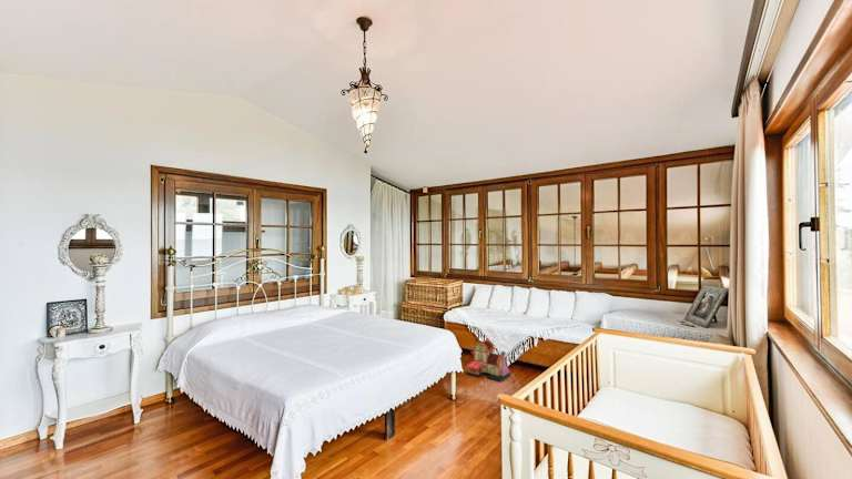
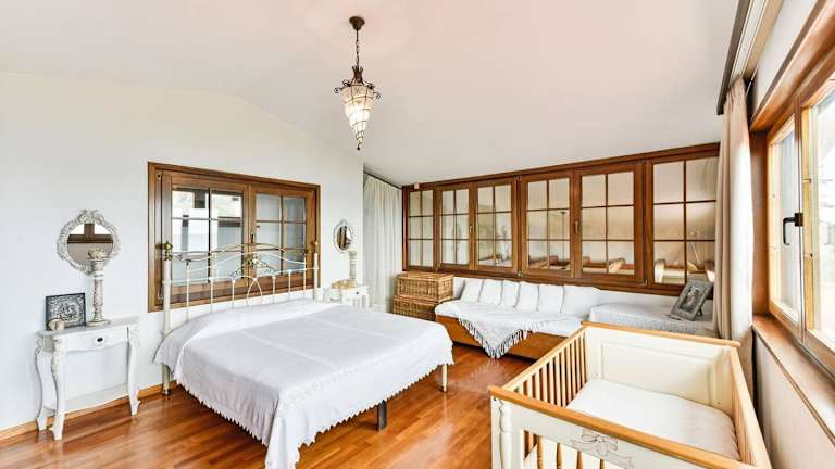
- toy house [466,339,511,383]
